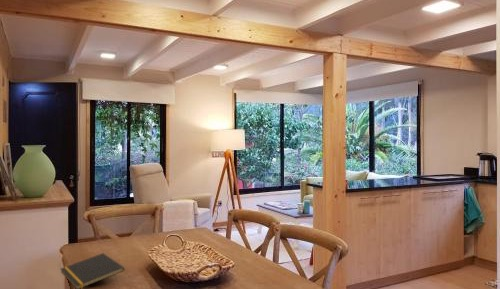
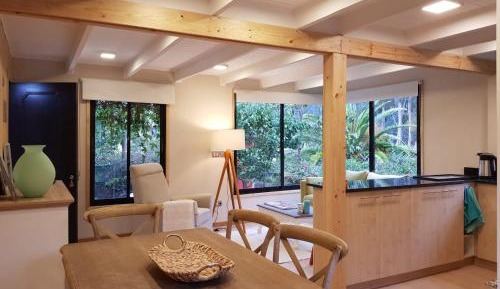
- notepad [59,252,126,289]
